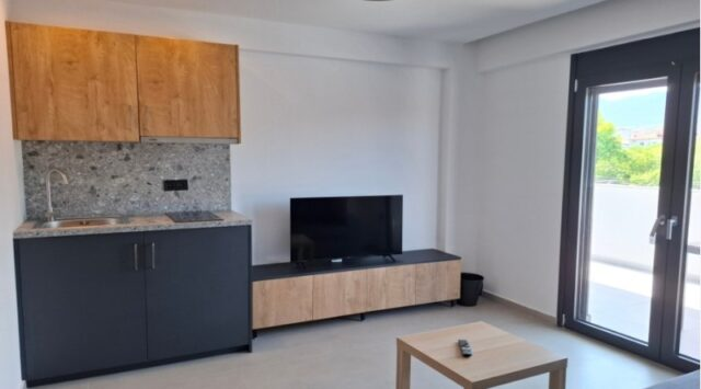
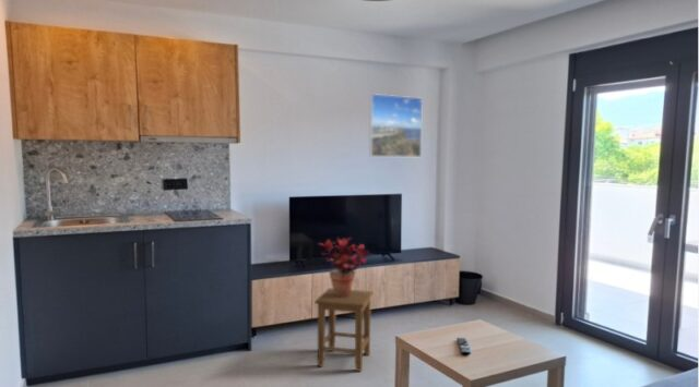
+ stool [313,287,375,373]
+ potted plant [317,237,371,297]
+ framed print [369,93,424,158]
